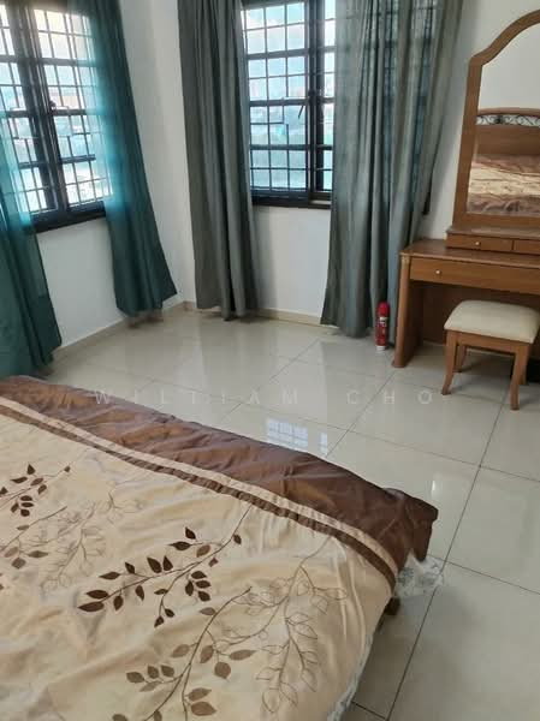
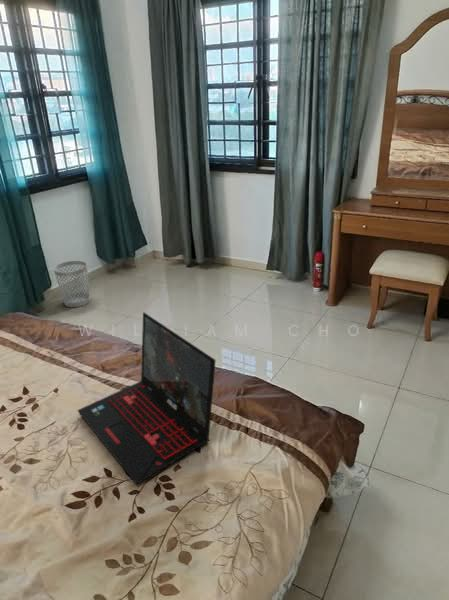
+ laptop [76,311,217,486]
+ wastebasket [53,260,91,308]
